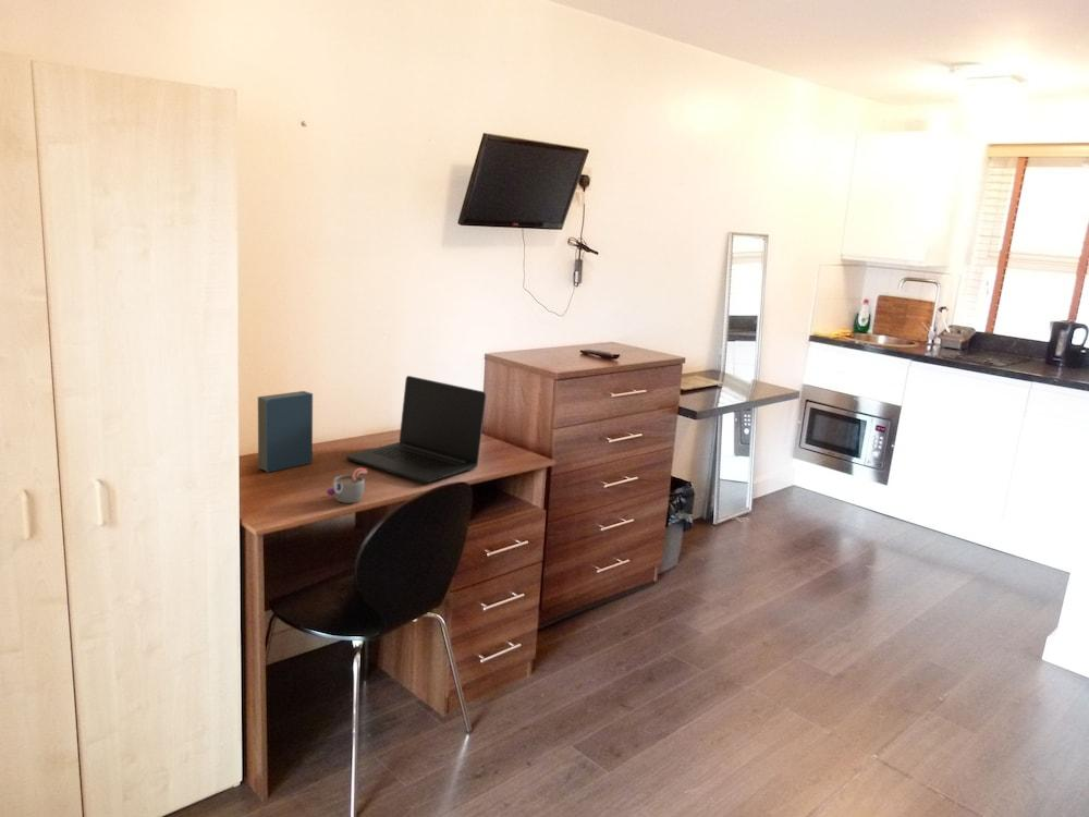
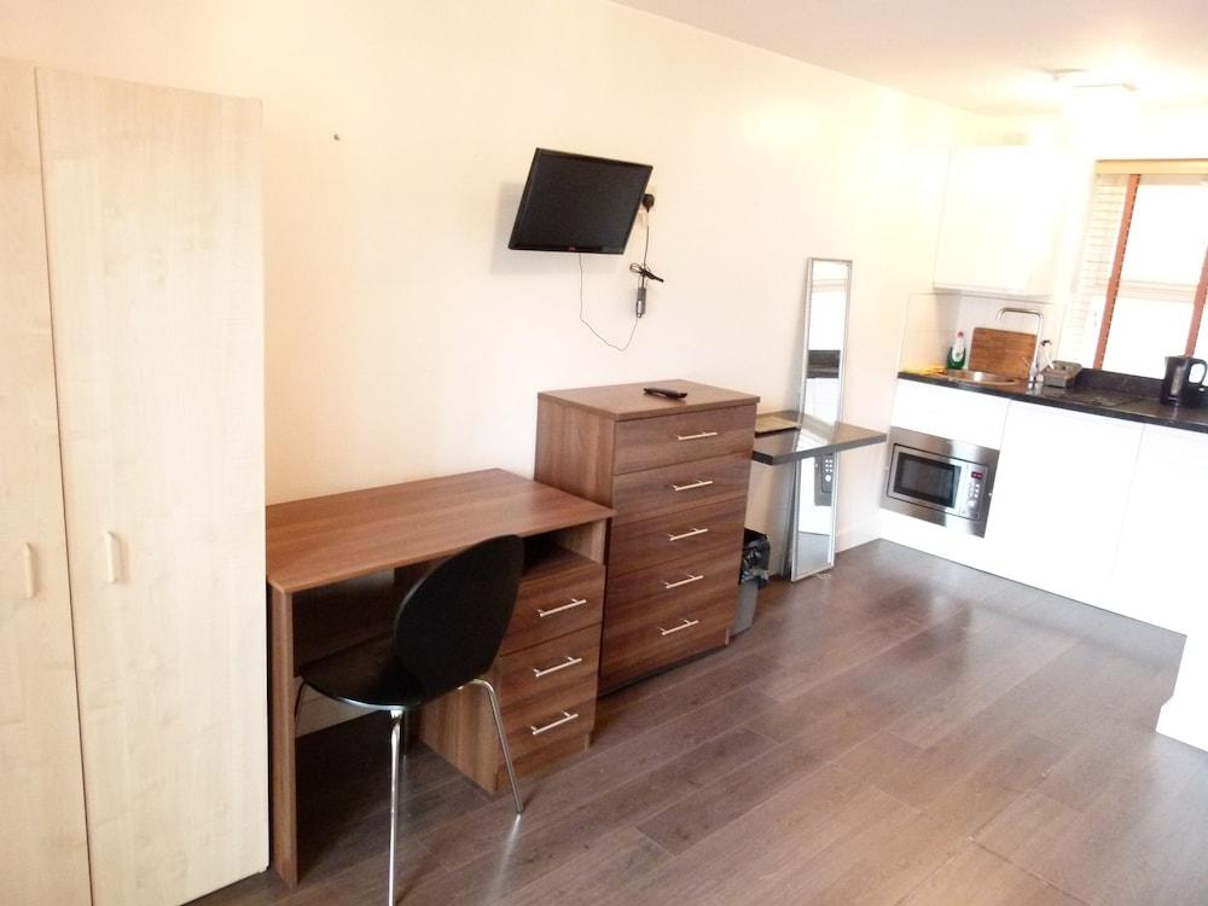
- book [257,390,314,474]
- mug [326,467,368,504]
- laptop [345,375,487,484]
